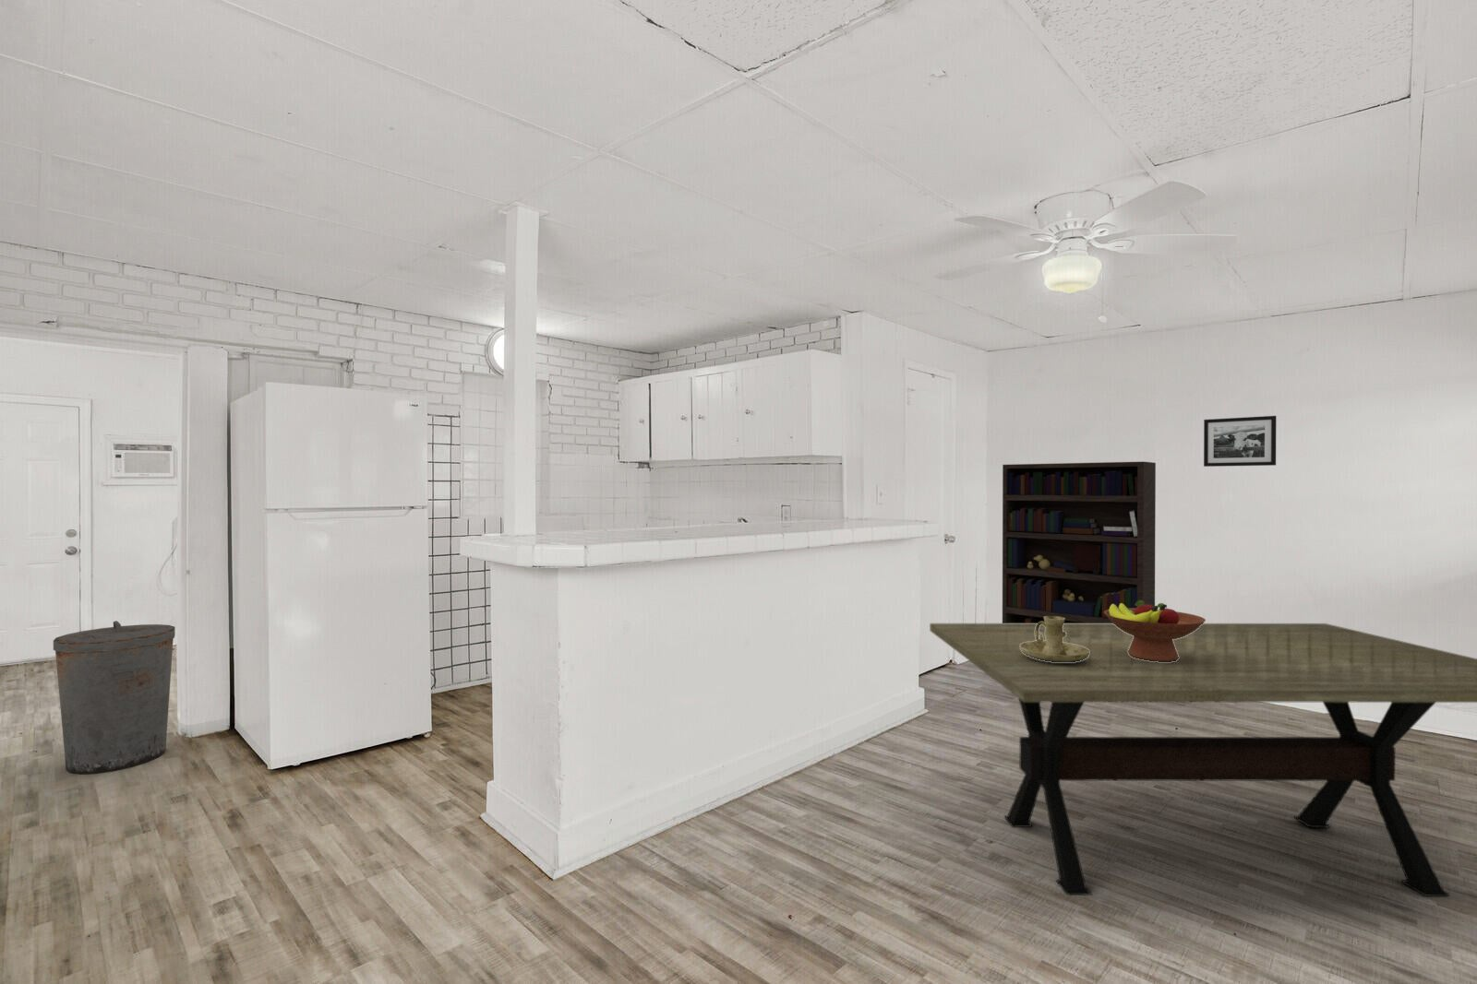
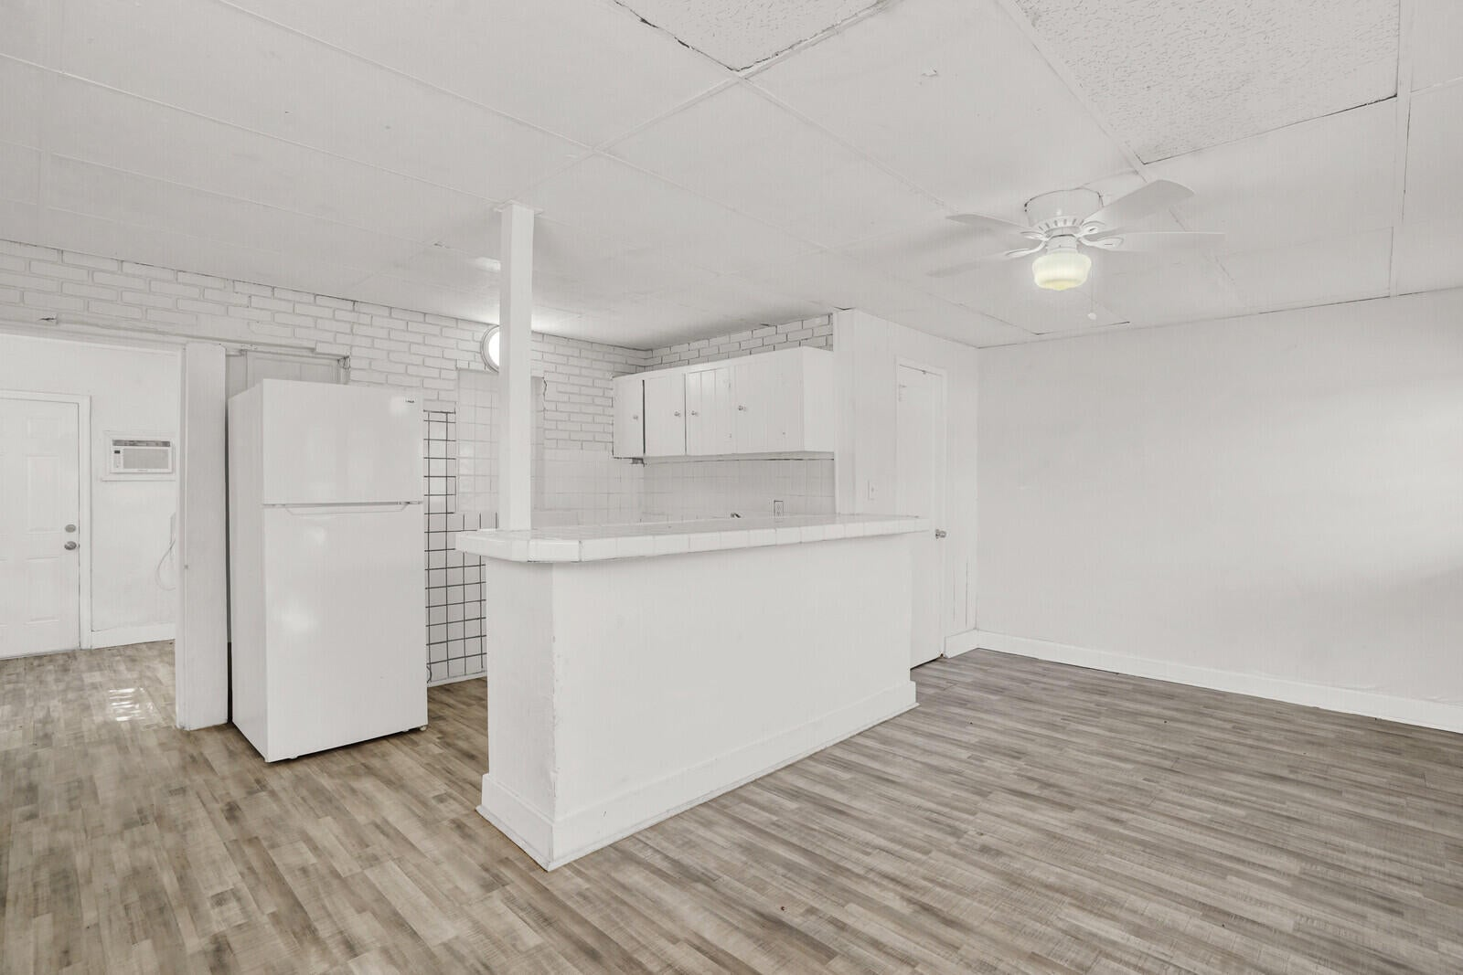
- trash can [53,619,176,774]
- bookcase [1001,461,1157,624]
- dining table [929,623,1477,897]
- fruit bowl [1104,601,1207,662]
- candle holder [1020,616,1089,662]
- picture frame [1203,415,1277,468]
